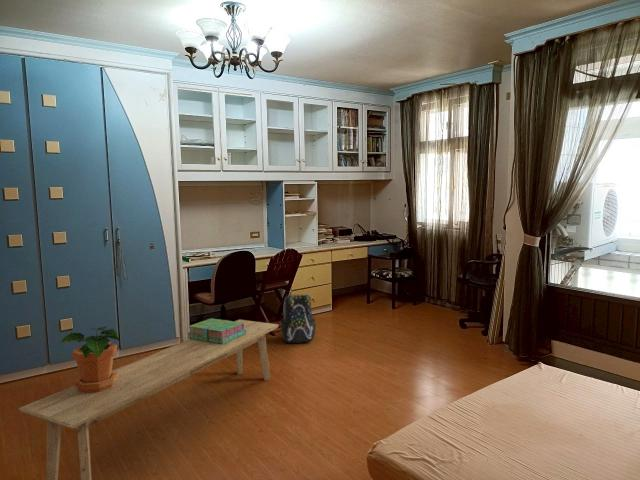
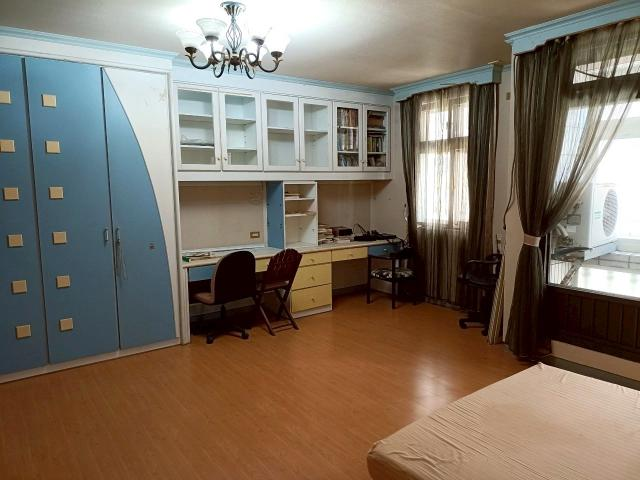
- stack of books [186,317,246,344]
- potted plant [58,325,121,393]
- bench [18,319,280,480]
- backpack [280,293,317,344]
